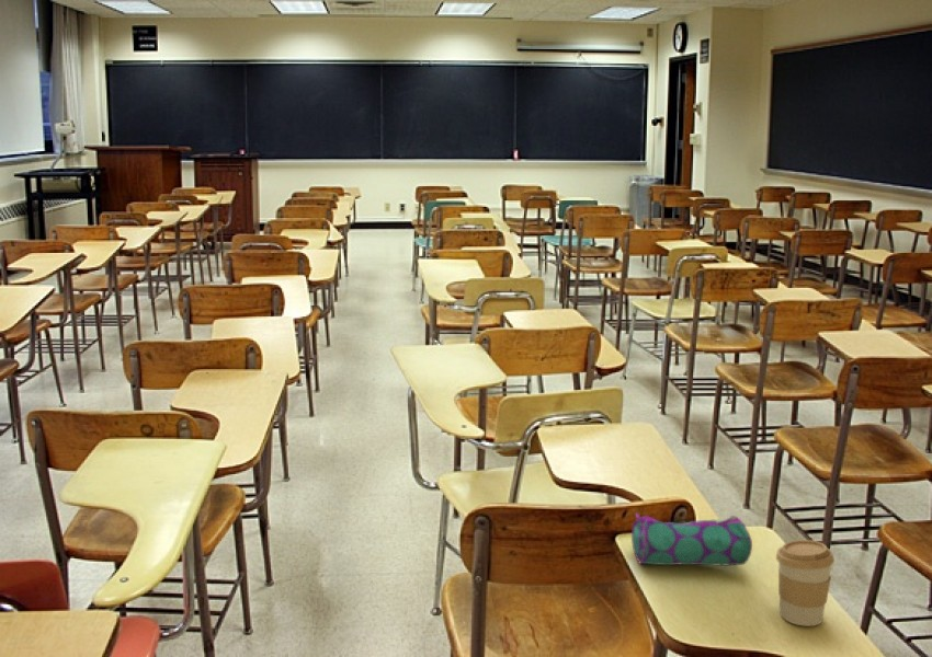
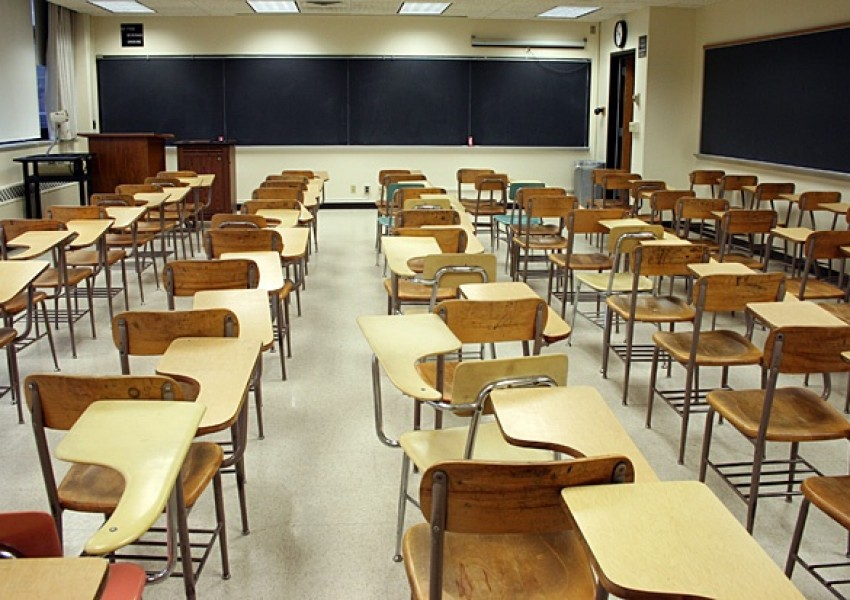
- pencil case [630,512,753,567]
- coffee cup [775,539,836,627]
